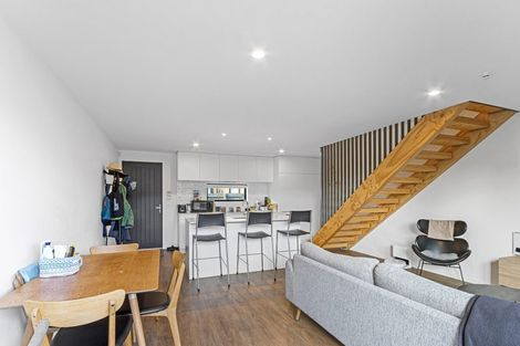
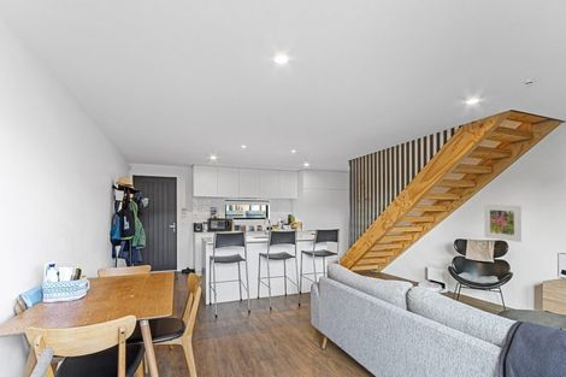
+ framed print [483,204,523,243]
